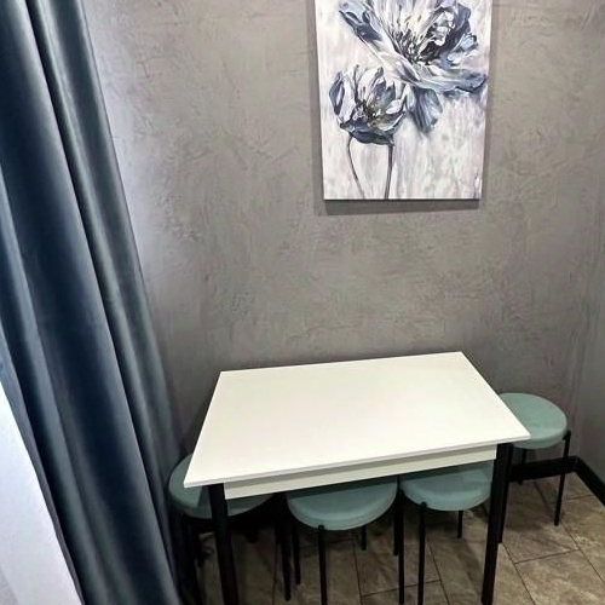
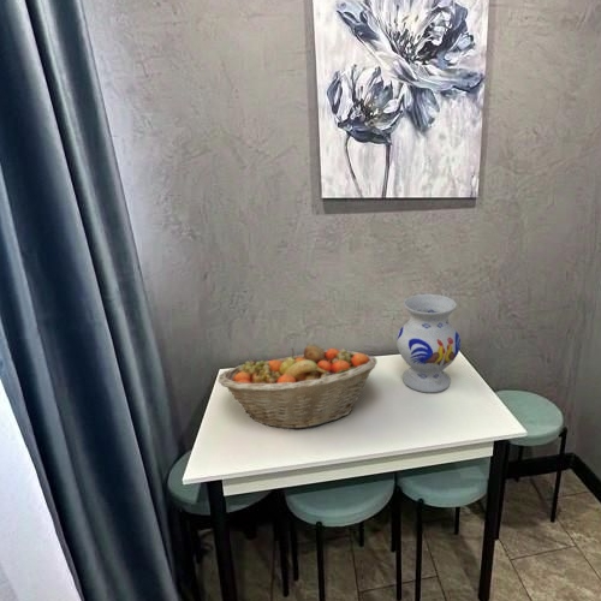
+ vase [395,293,462,393]
+ fruit basket [218,344,379,430]
